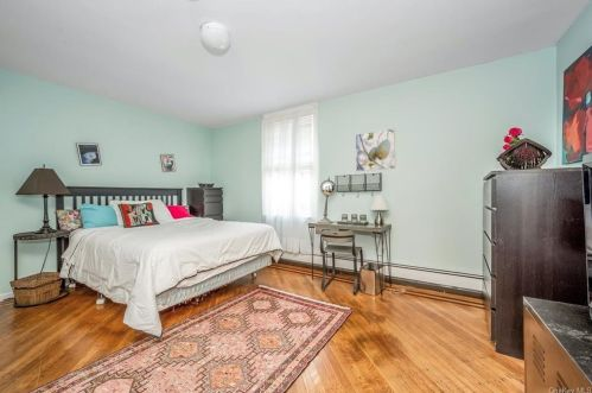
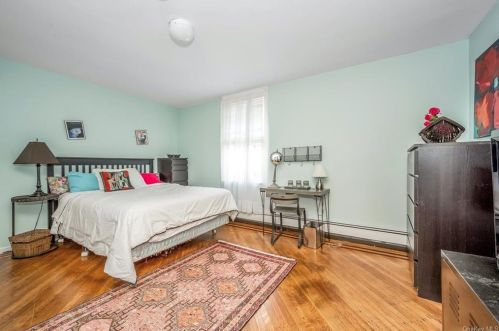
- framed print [355,127,396,172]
